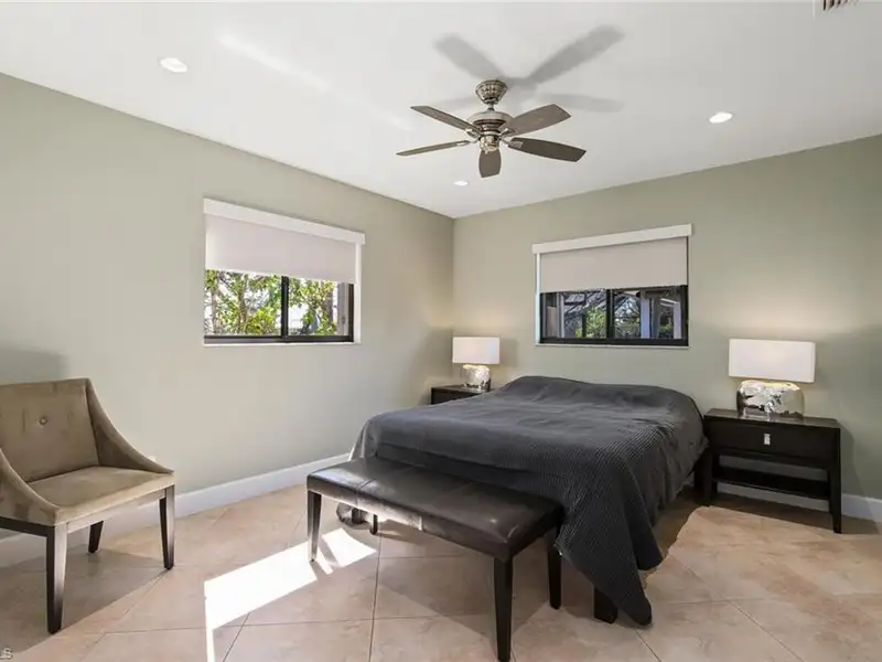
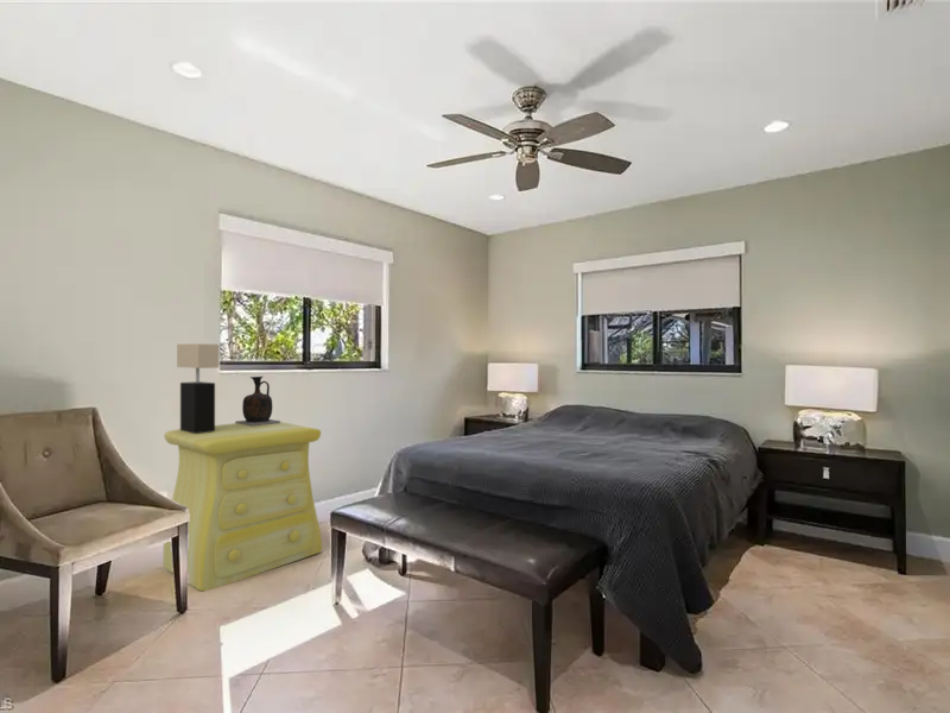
+ vase [234,376,281,425]
+ table lamp [176,342,220,434]
+ dresser [162,421,323,592]
